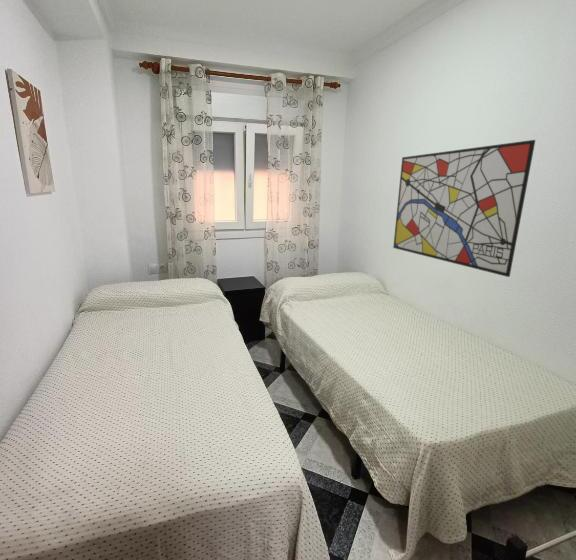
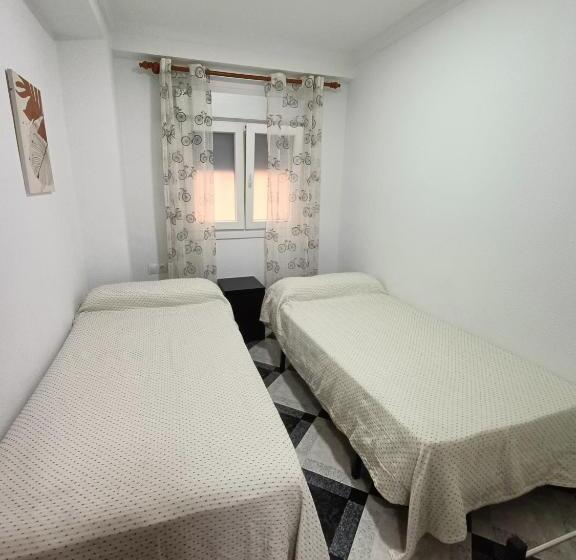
- wall art [392,139,536,278]
